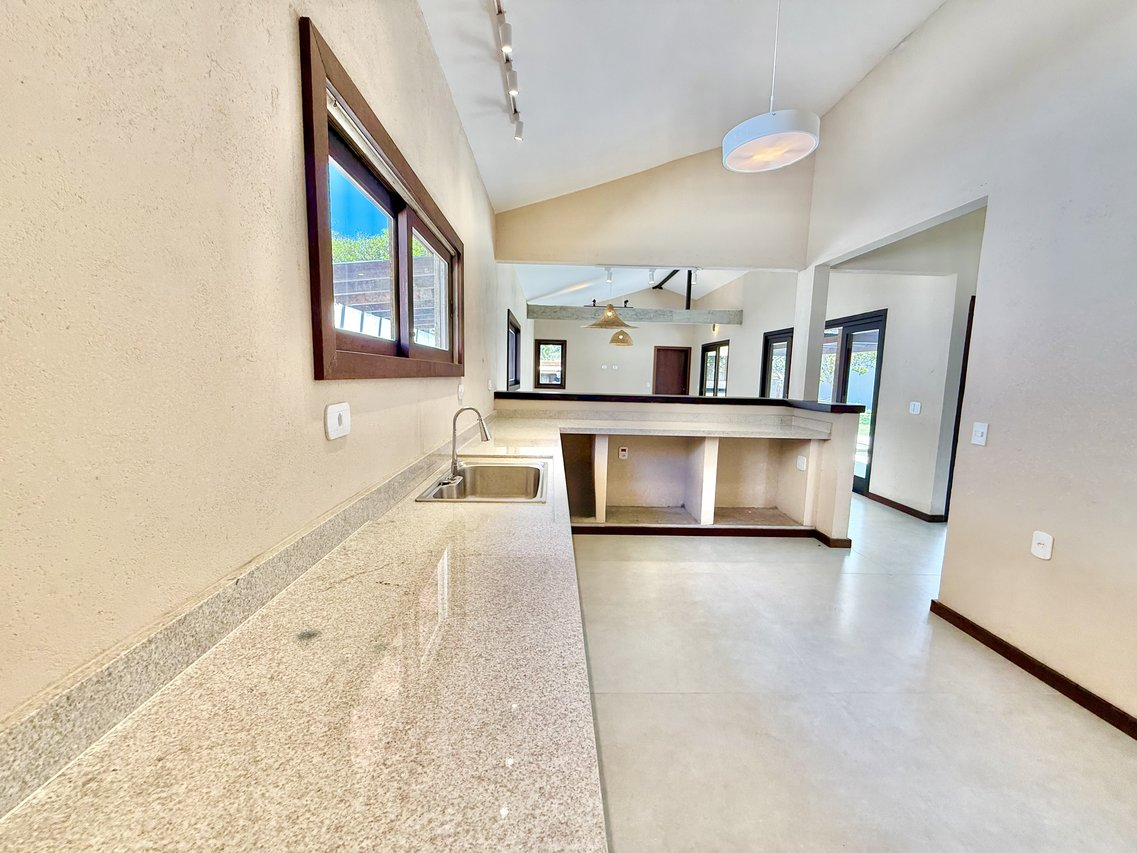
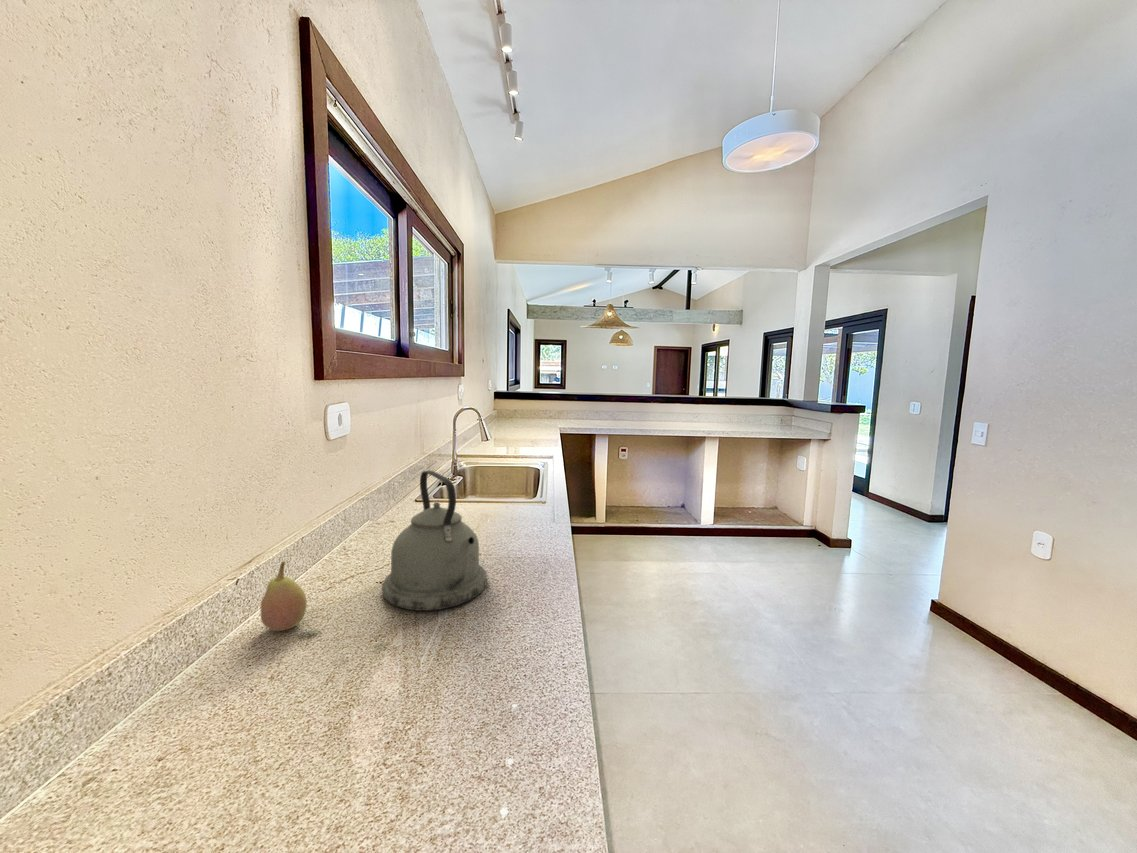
+ kettle [381,470,488,612]
+ fruit [260,561,308,632]
